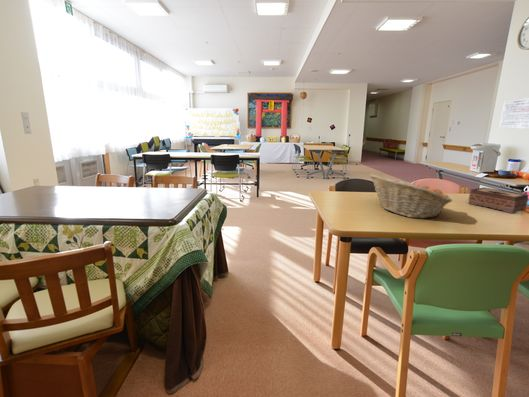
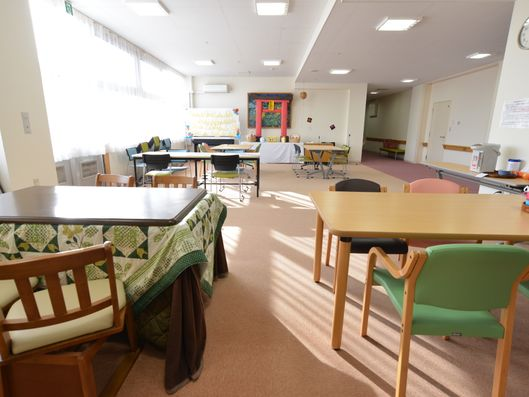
- fruit basket [368,173,453,220]
- tissue box [467,186,529,214]
